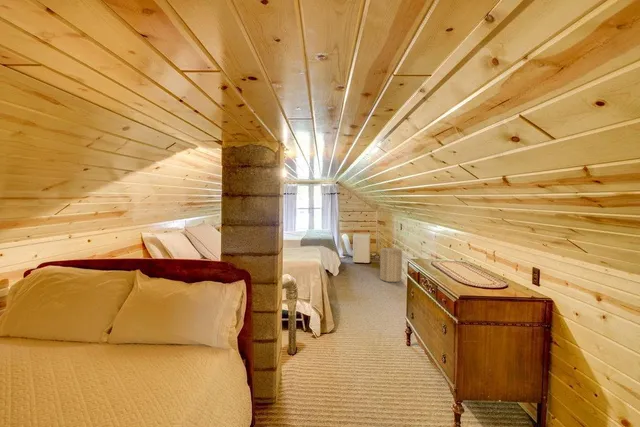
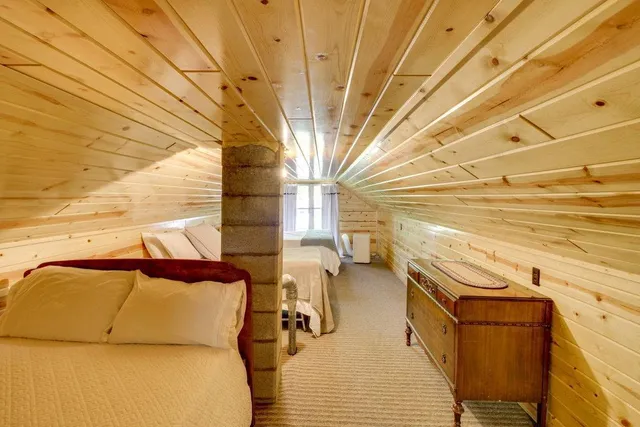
- laundry hamper [379,243,403,283]
